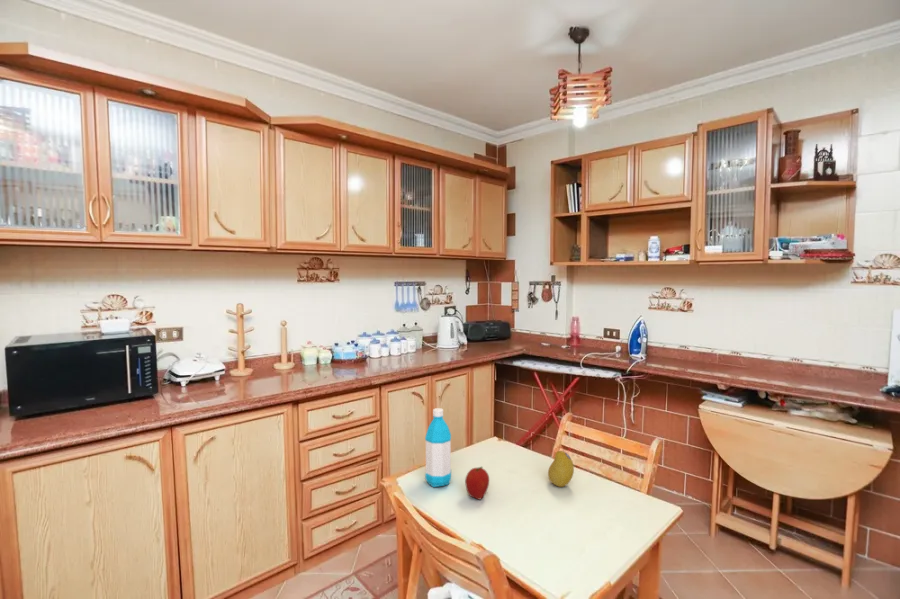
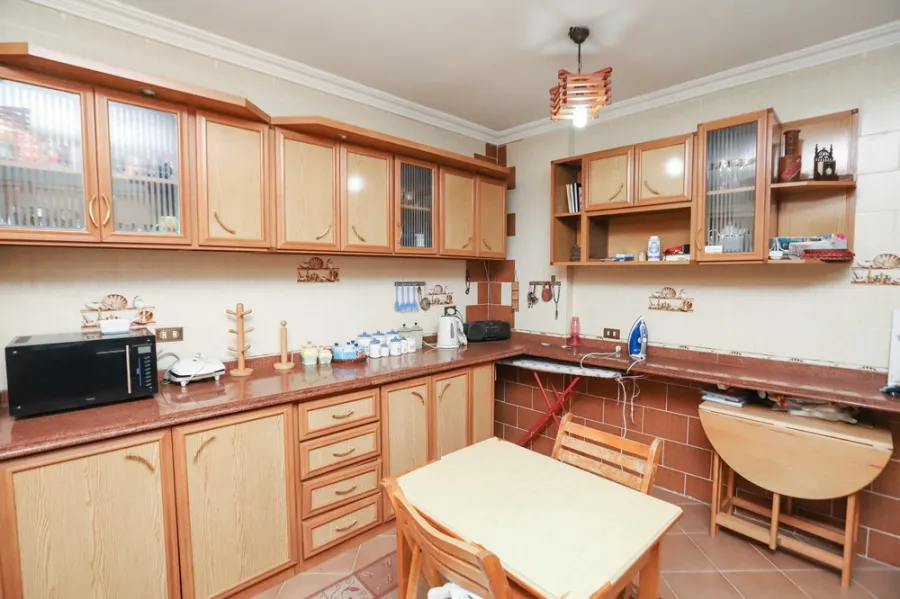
- fruit [464,466,490,501]
- water bottle [424,407,452,488]
- fruit [547,450,575,488]
